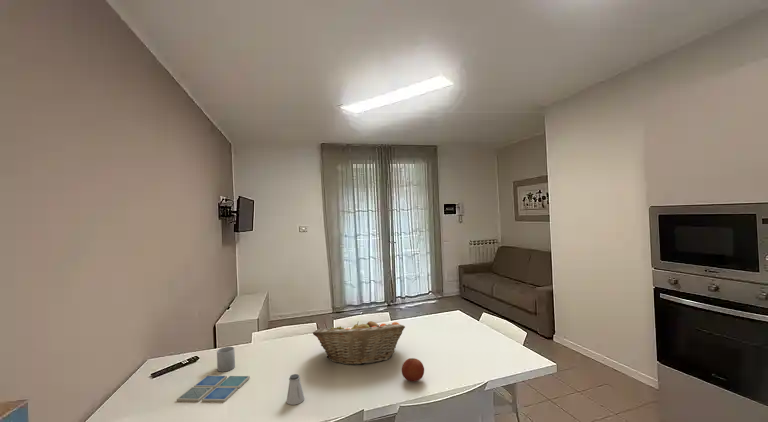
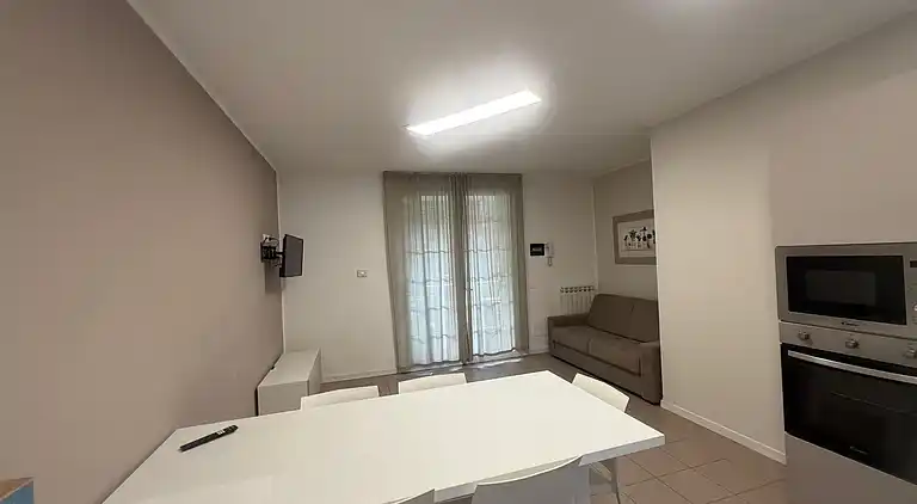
- fruit [401,357,425,383]
- mug [216,346,236,373]
- fruit basket [312,320,406,366]
- drink coaster [176,375,251,403]
- saltshaker [286,373,305,406]
